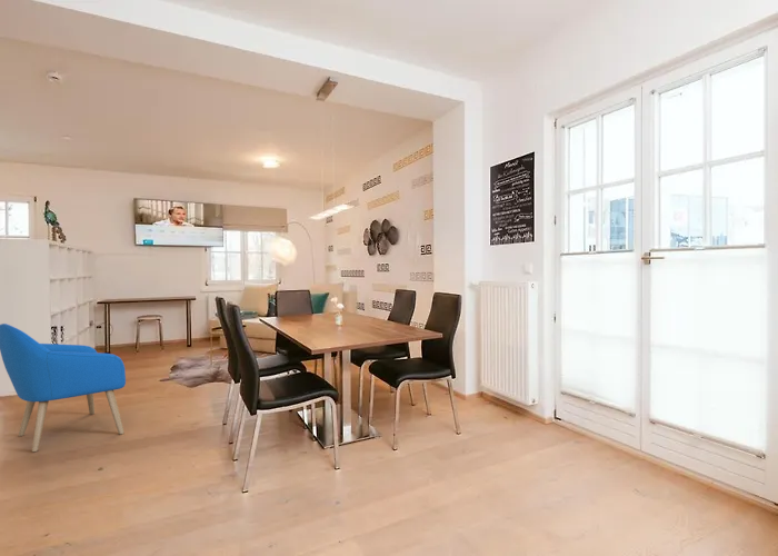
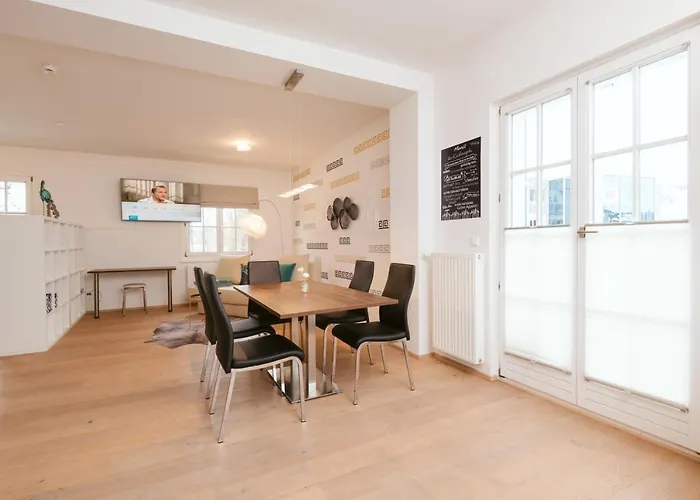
- armchair [0,322,127,453]
